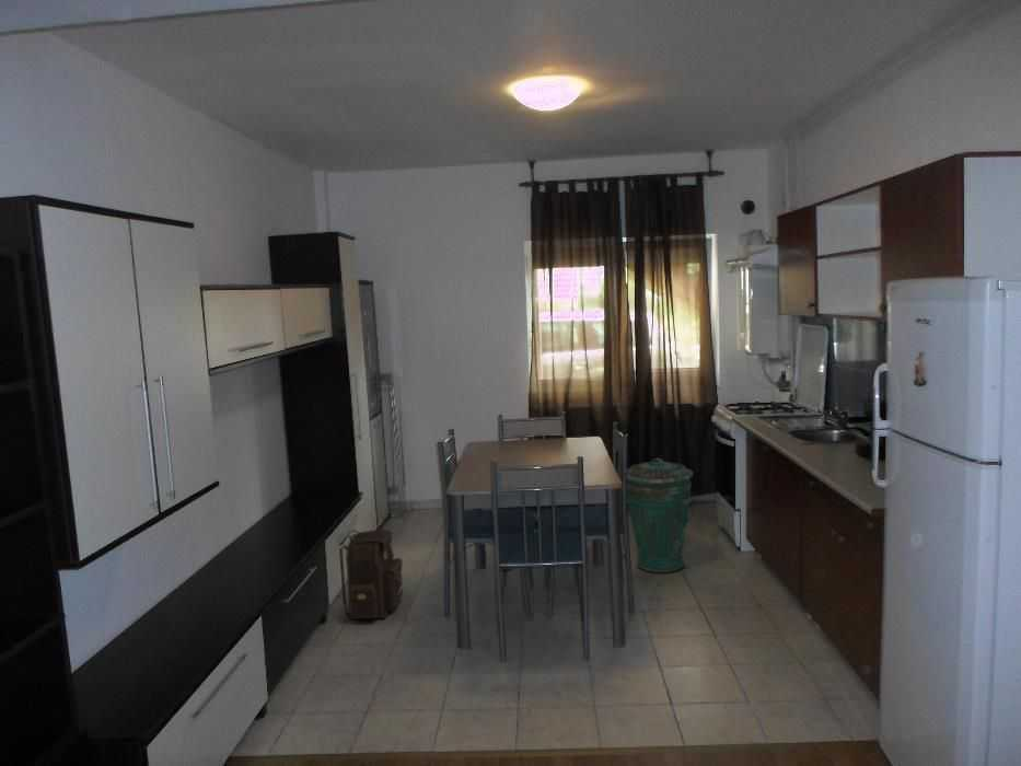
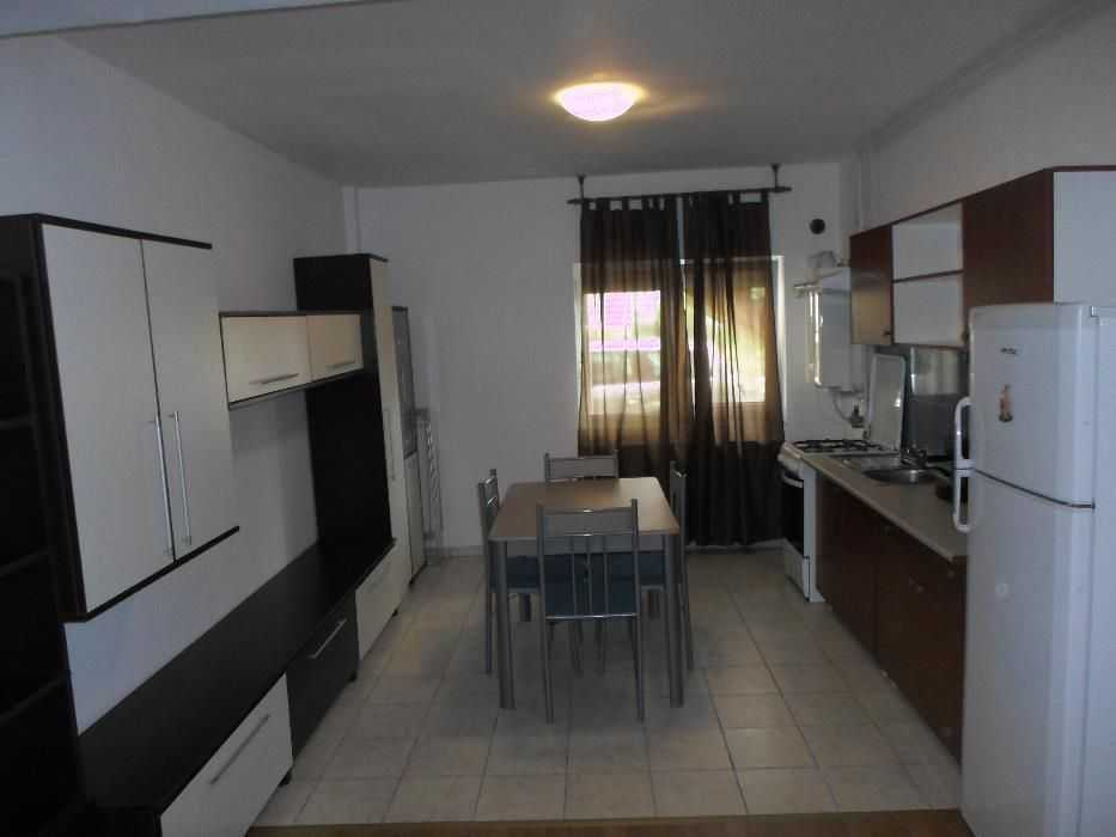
- trash can [626,457,695,573]
- backpack [337,529,404,620]
